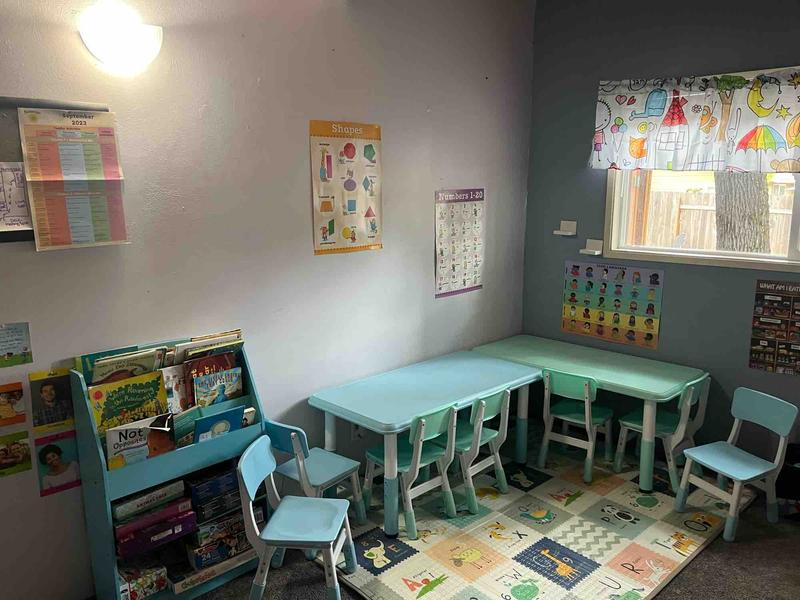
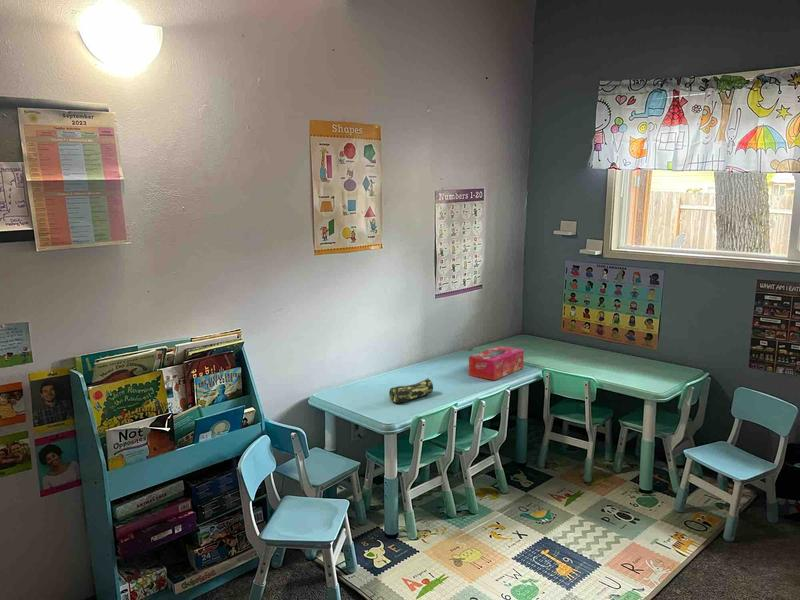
+ pencil case [388,377,434,404]
+ tissue box [468,345,524,381]
